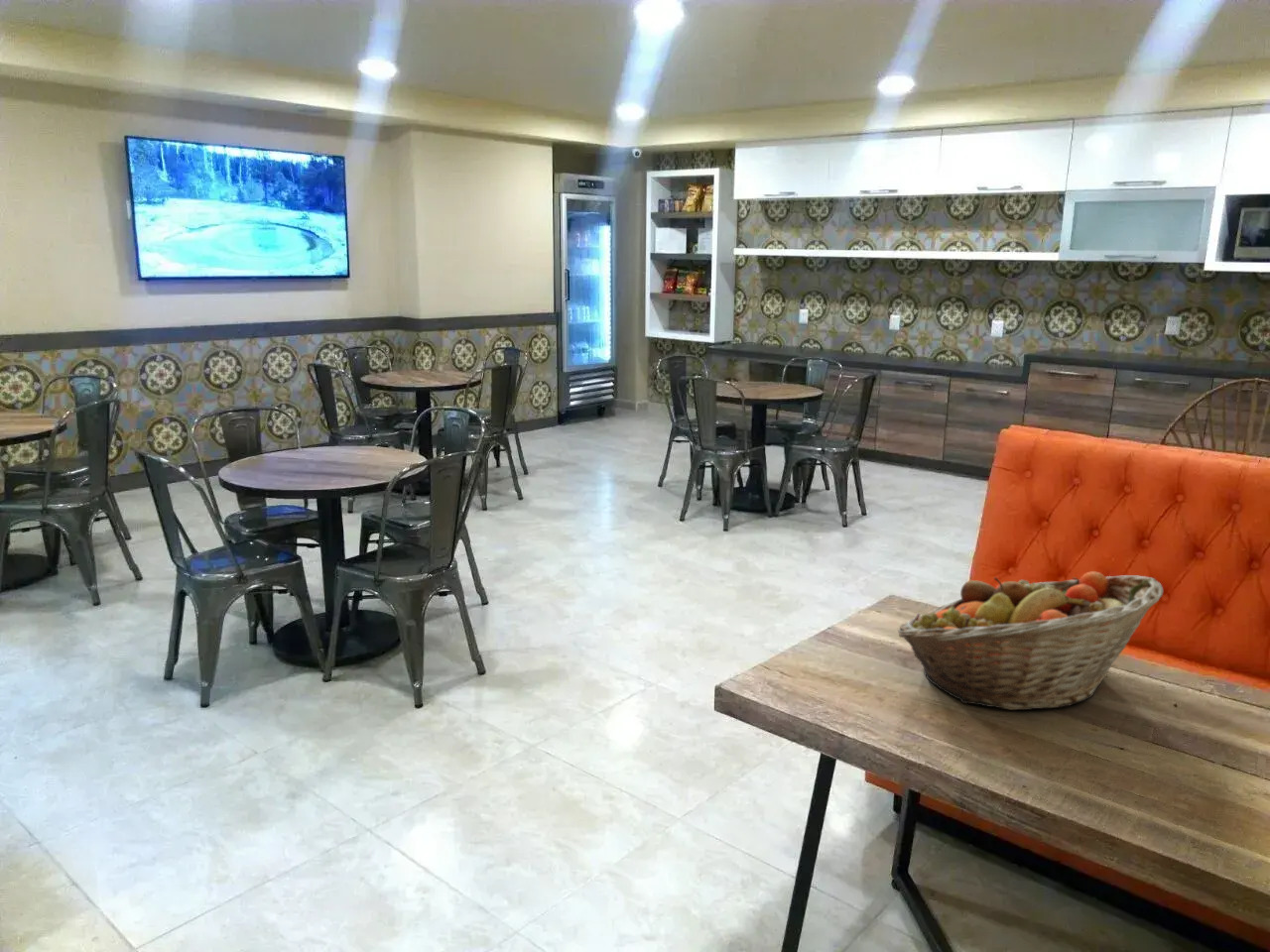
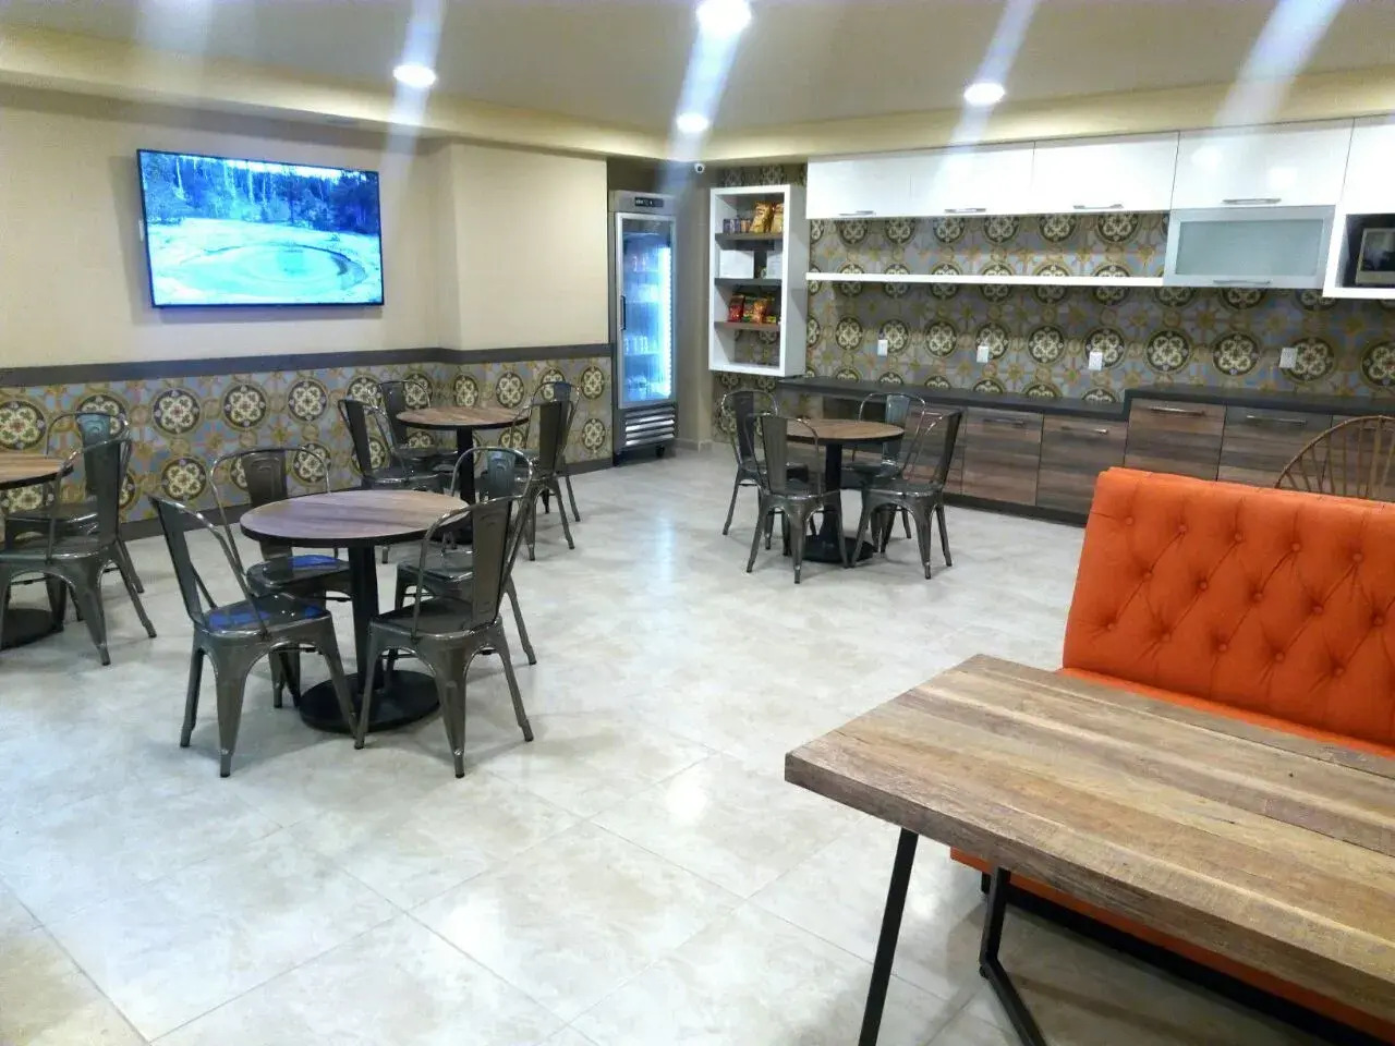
- fruit basket [897,570,1164,711]
